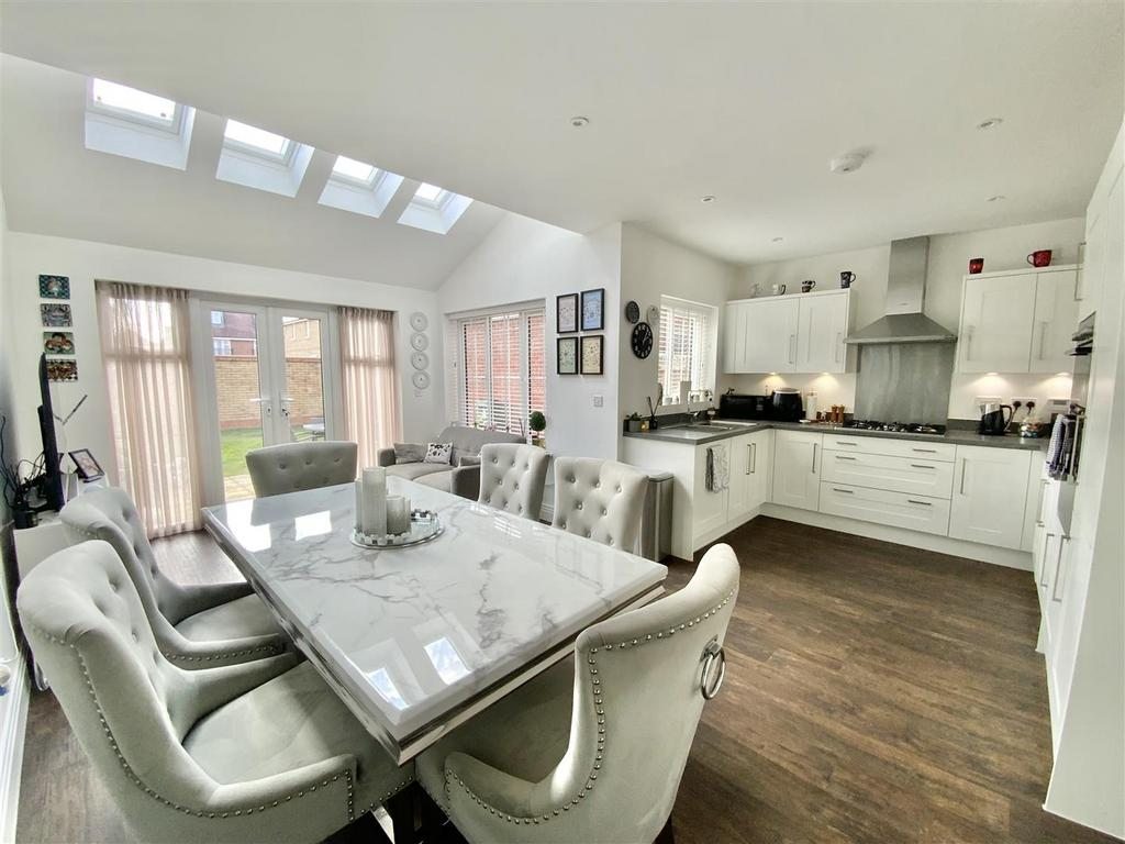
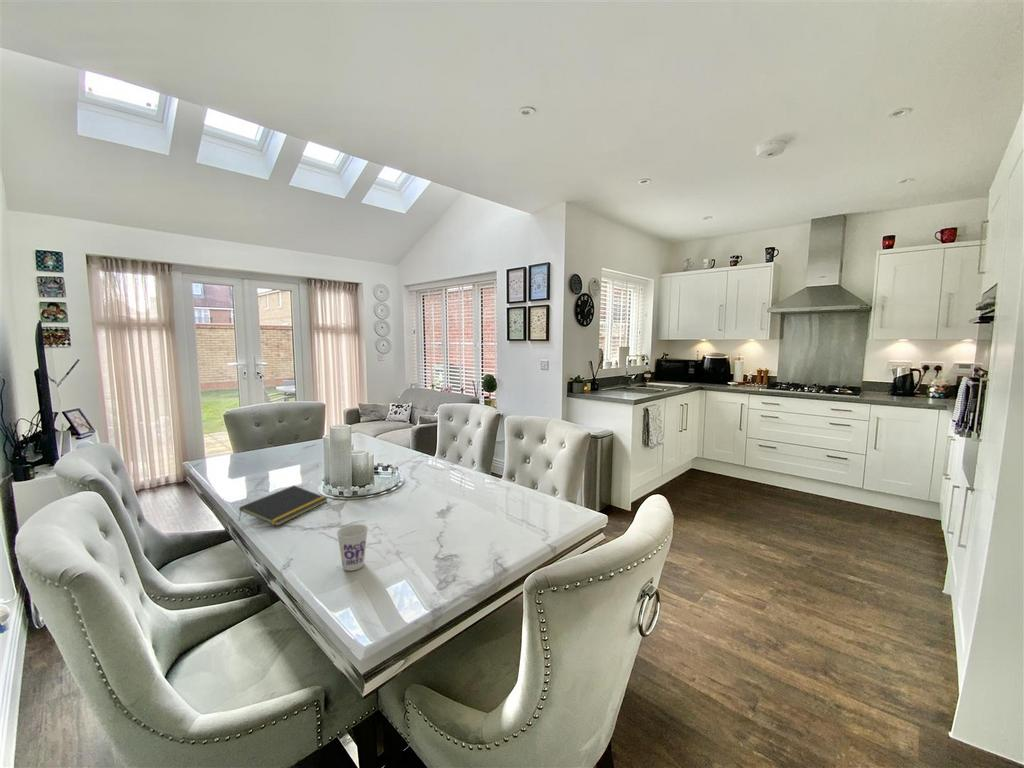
+ notepad [238,485,329,527]
+ cup [336,523,369,572]
